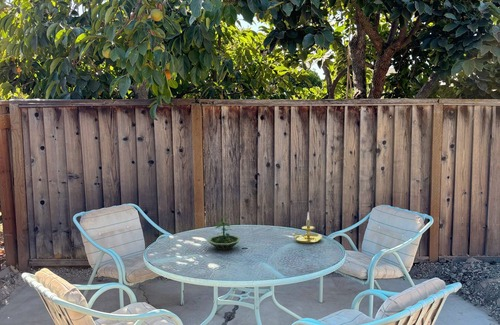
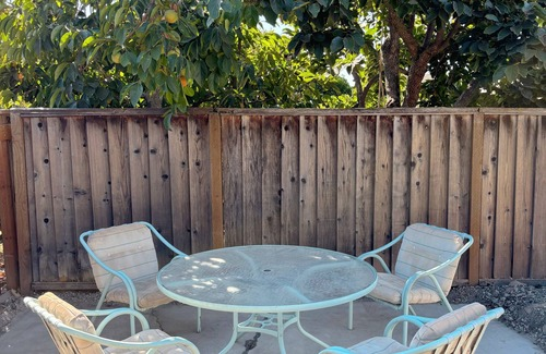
- terrarium [207,215,241,251]
- candle holder [293,211,323,244]
